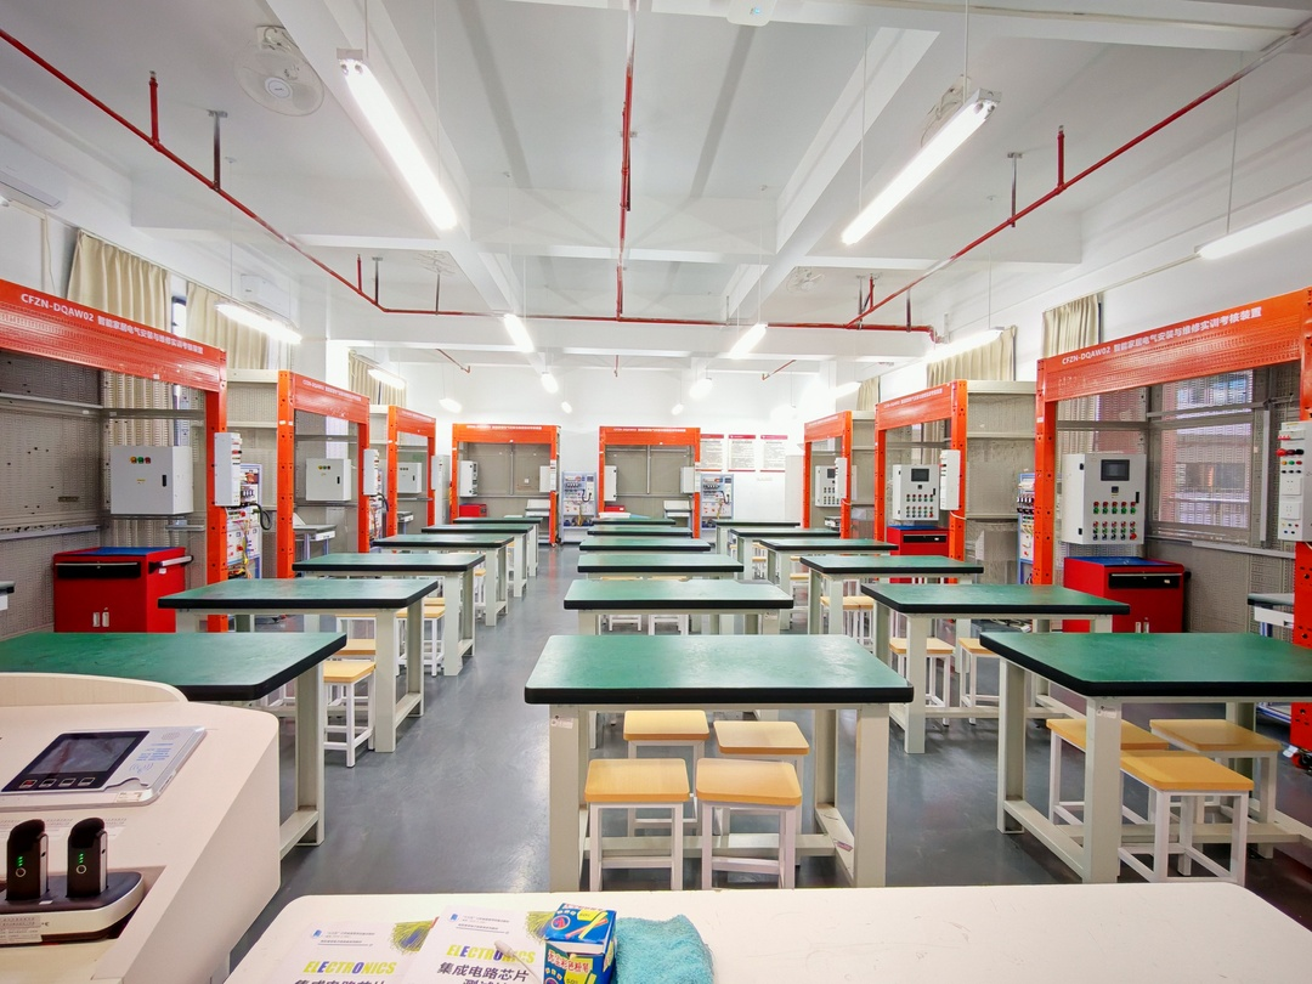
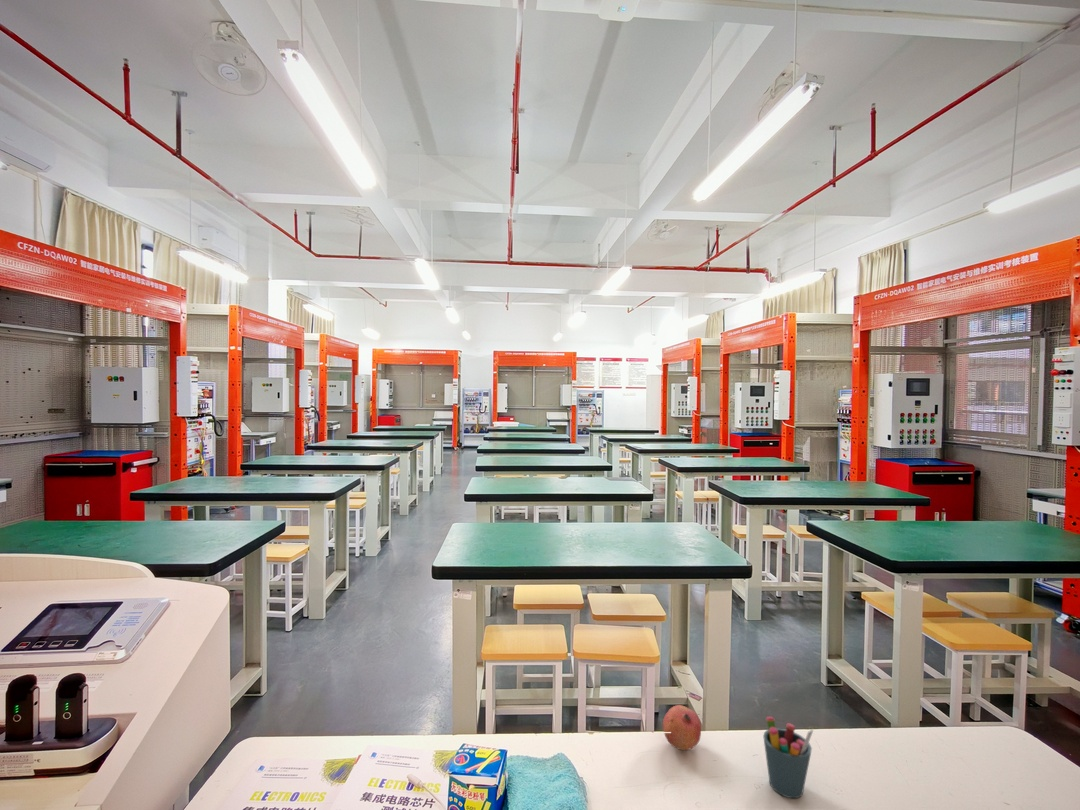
+ pen holder [762,716,814,799]
+ pomegranate [662,704,702,751]
